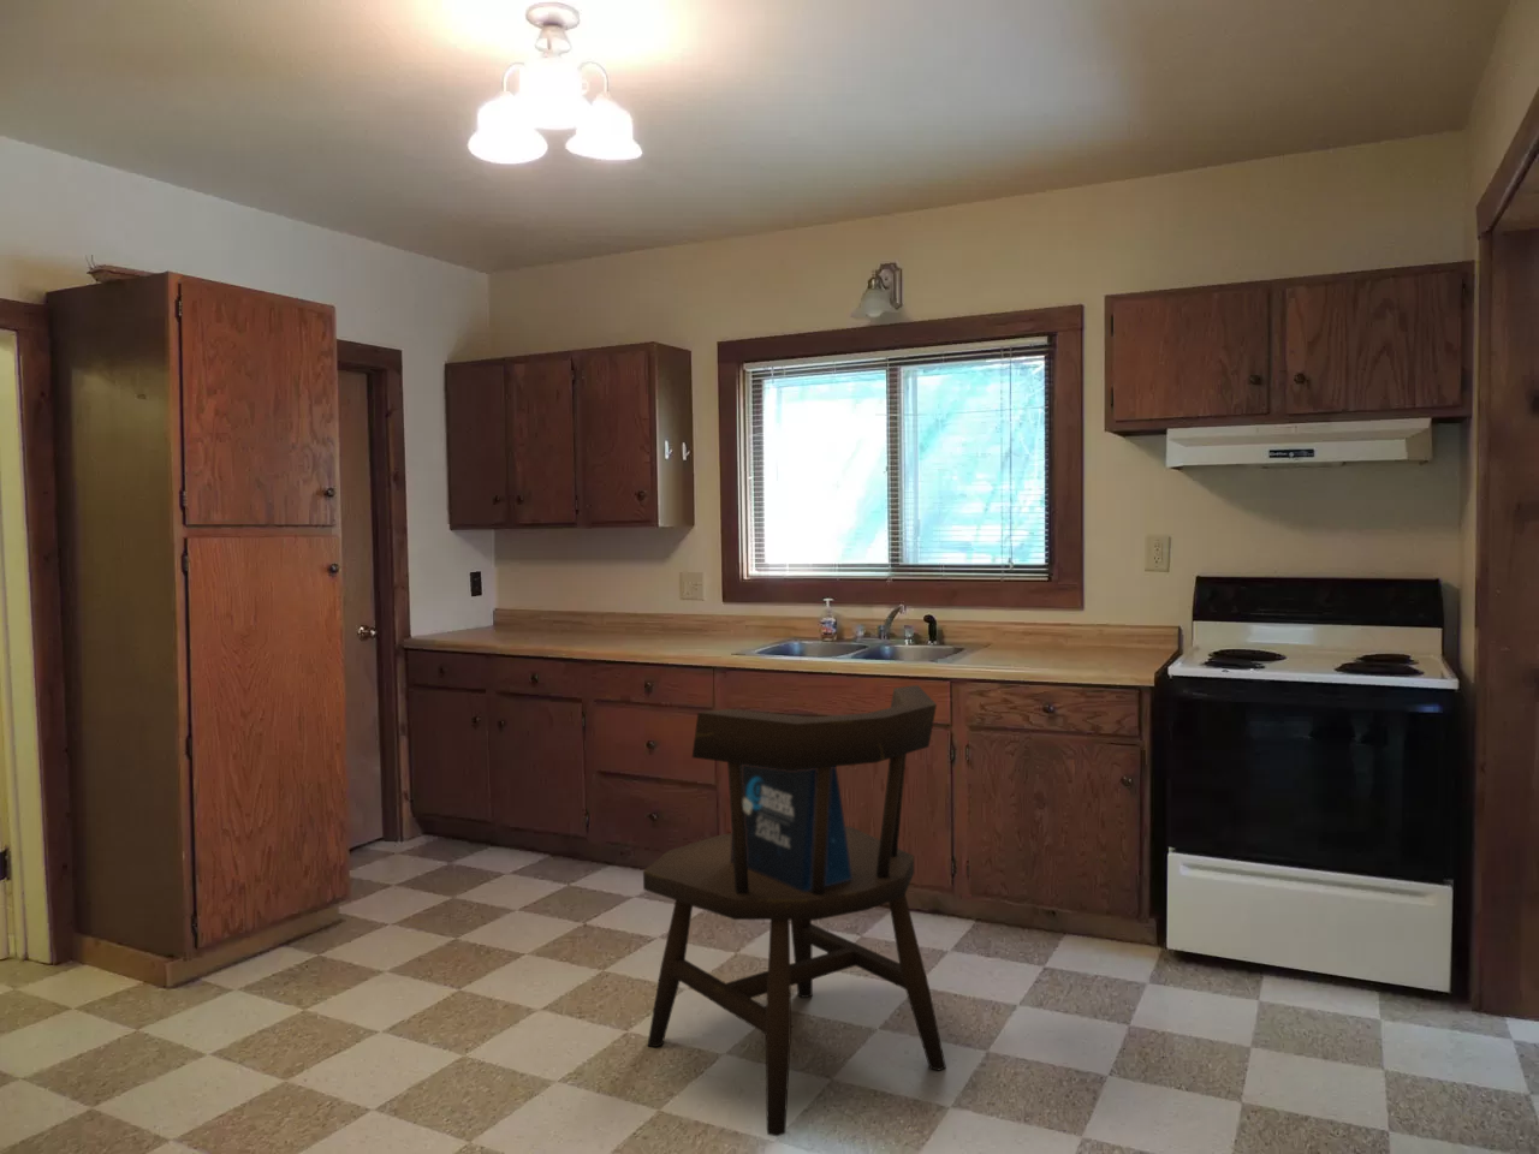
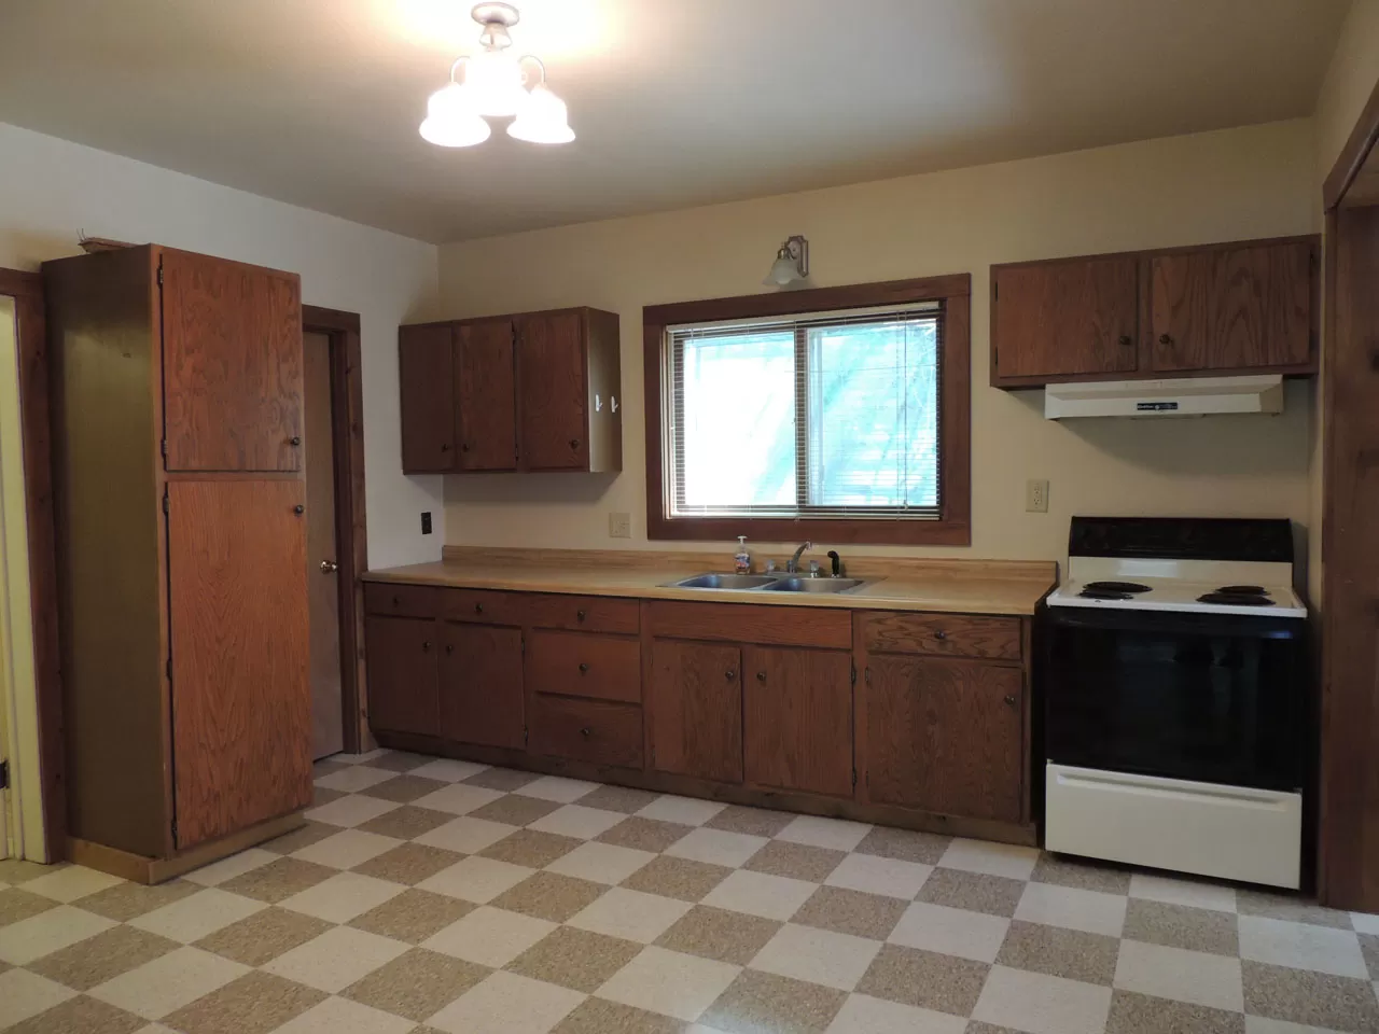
- dining chair [642,684,948,1137]
- tote bag [731,713,852,892]
